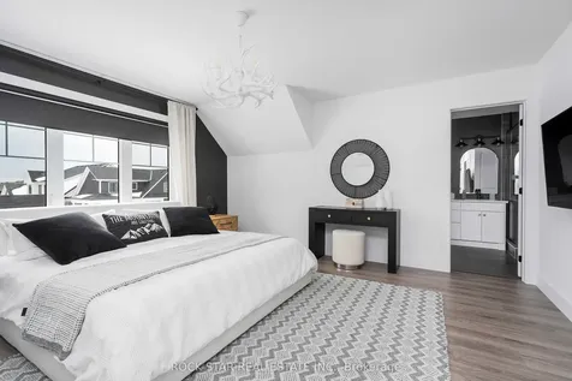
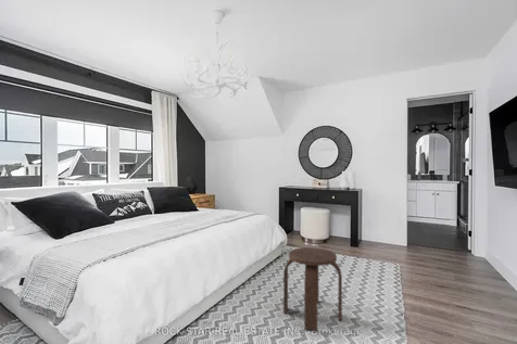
+ stool [282,246,343,332]
